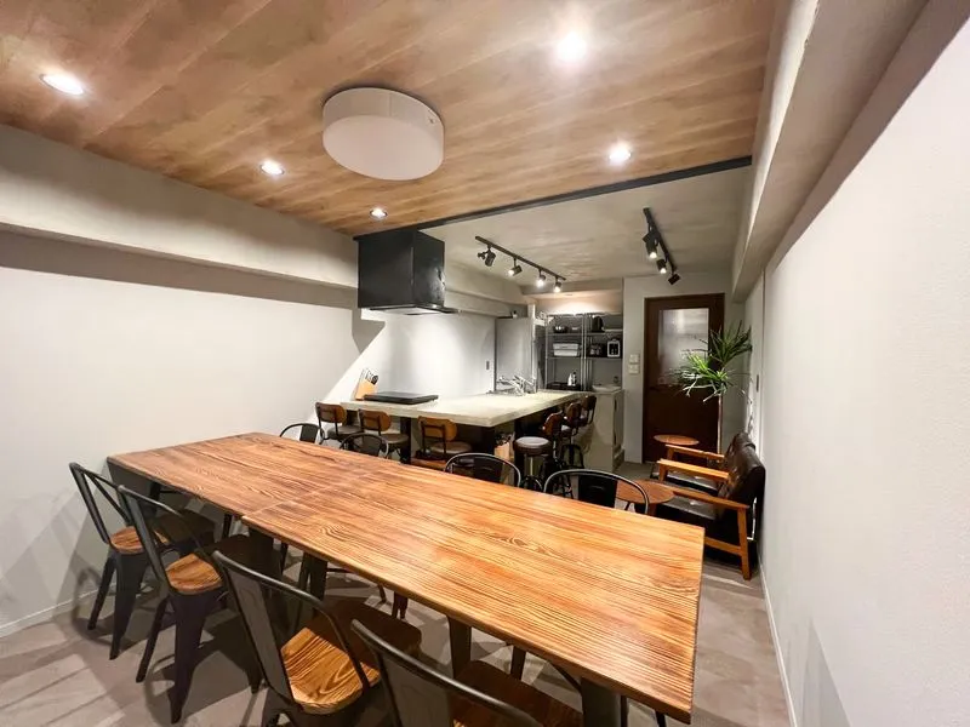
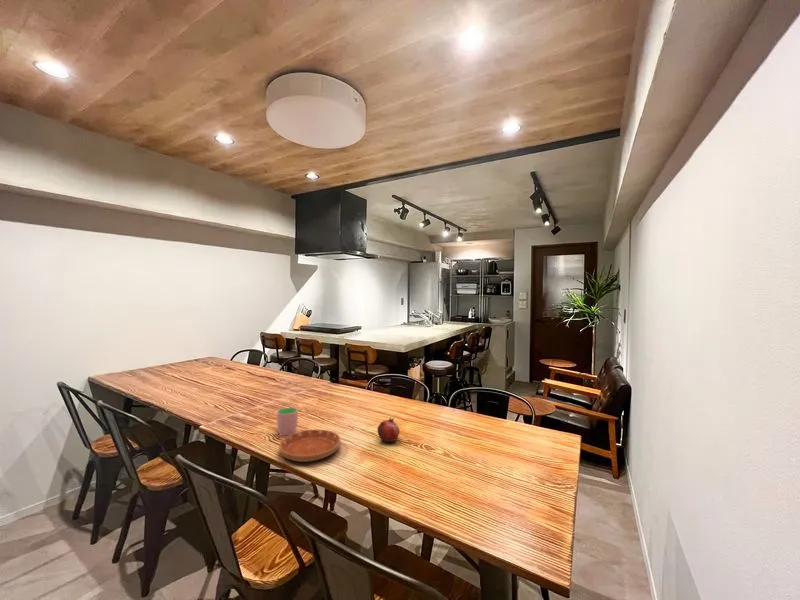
+ saucer [278,429,342,463]
+ cup [276,406,299,437]
+ fruit [376,416,401,443]
